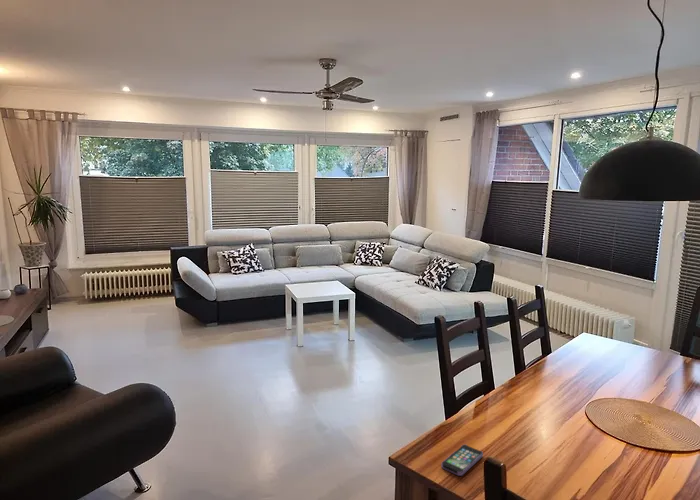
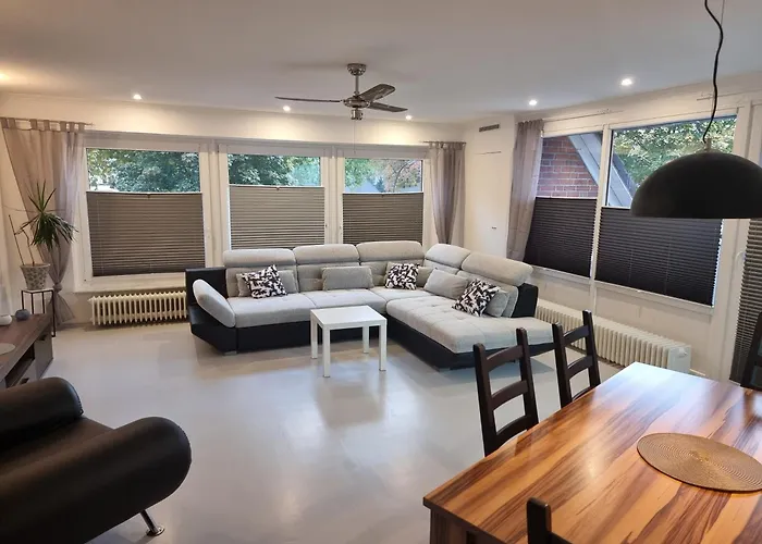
- smartphone [440,444,484,477]
